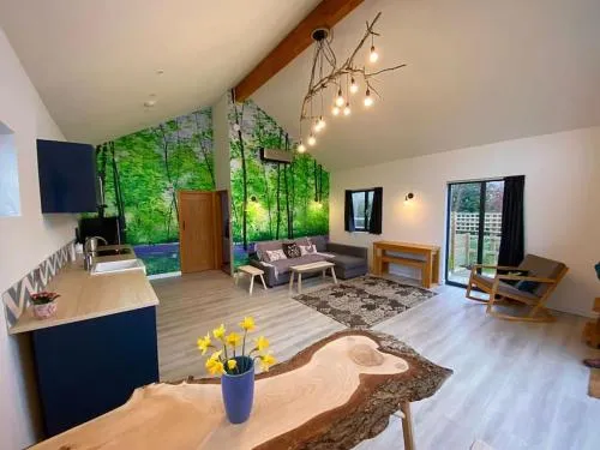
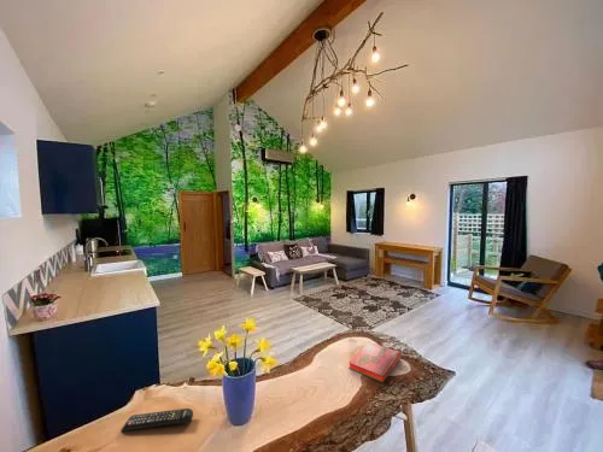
+ remote control [119,407,194,433]
+ hardback book [347,341,403,385]
